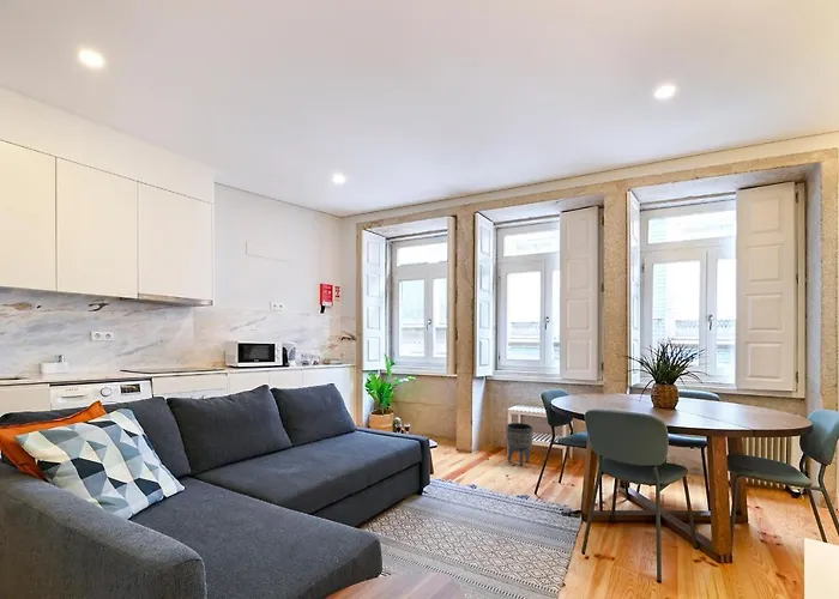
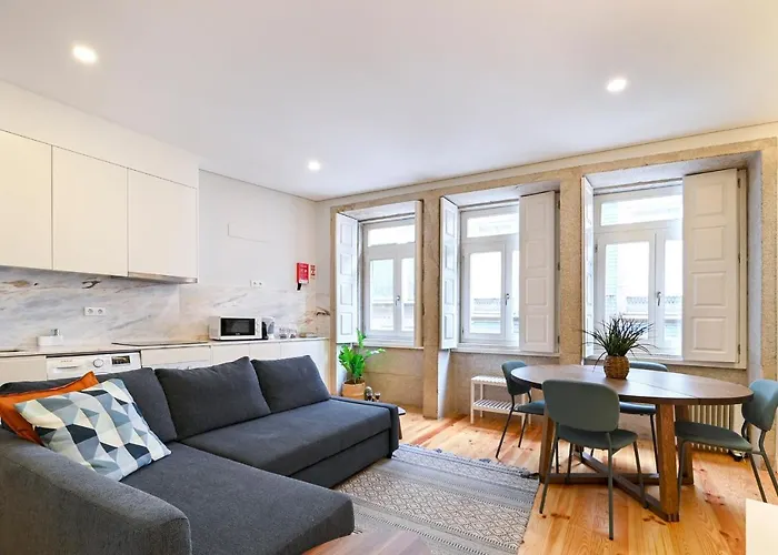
- planter [505,422,535,467]
